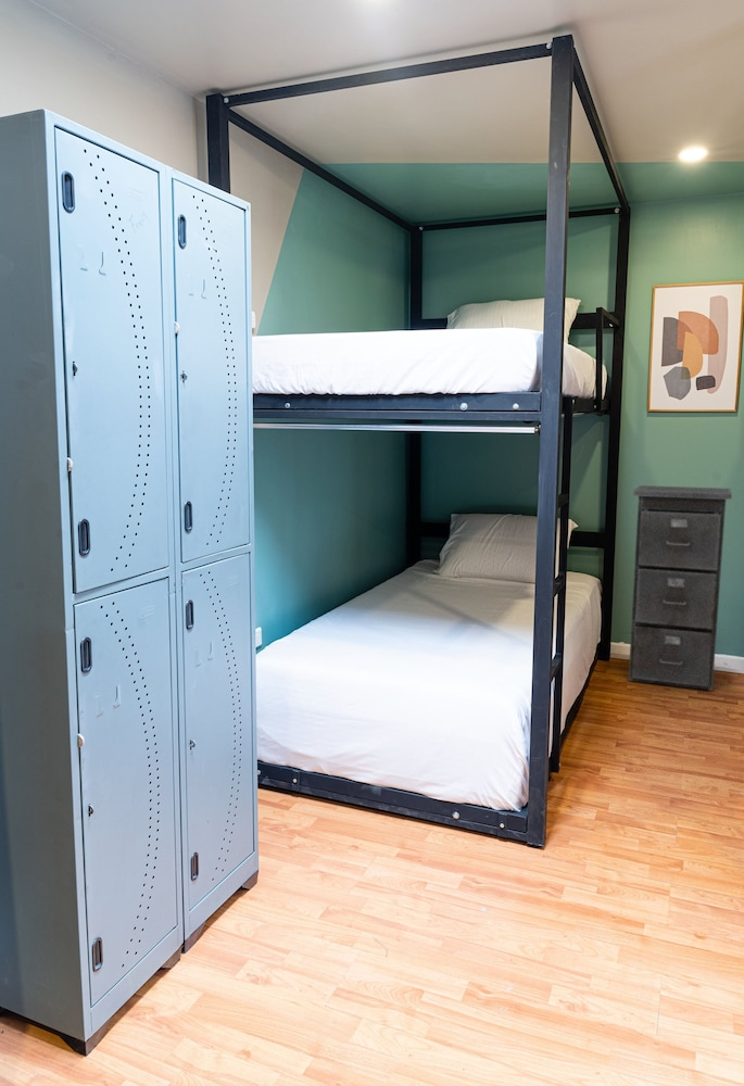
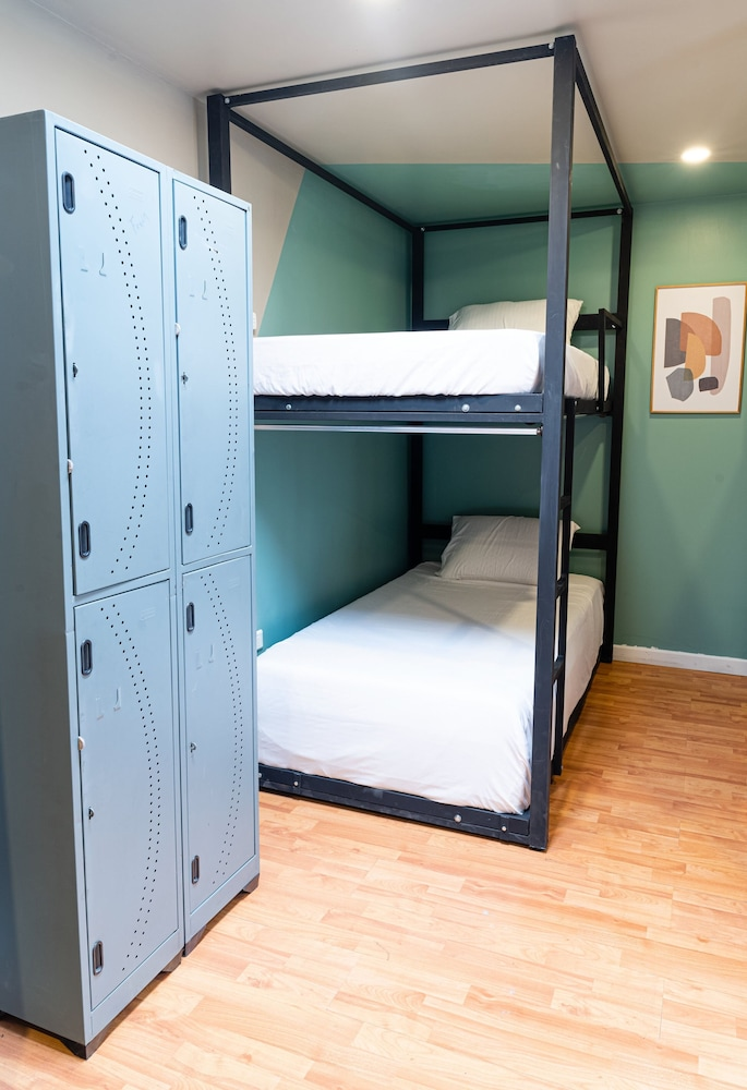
- filing cabinet [628,484,733,692]
